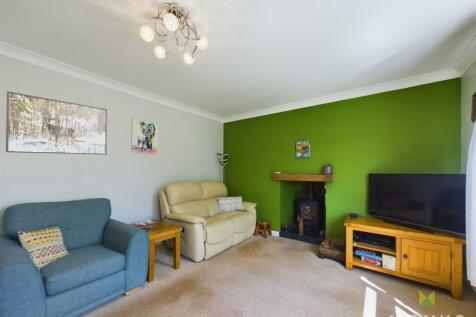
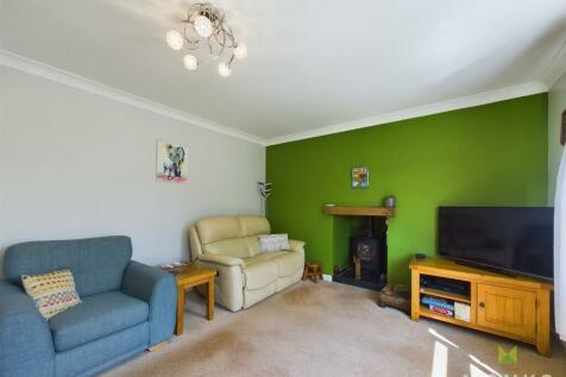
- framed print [5,90,108,156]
